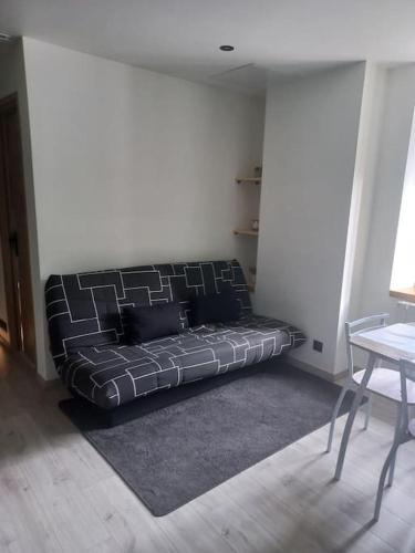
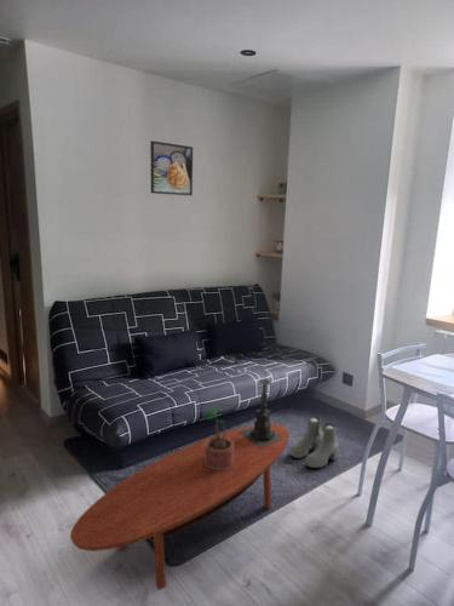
+ potted plant [201,407,234,470]
+ candle holder [239,370,285,447]
+ coffee table [69,423,291,591]
+ boots [289,416,340,469]
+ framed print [149,139,194,196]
